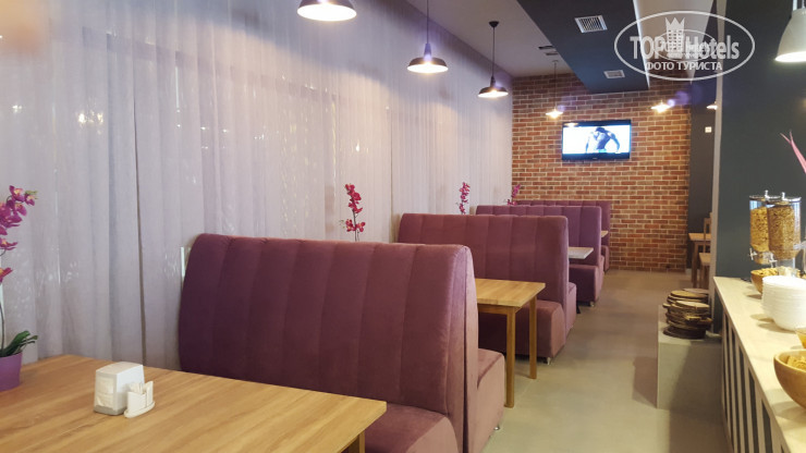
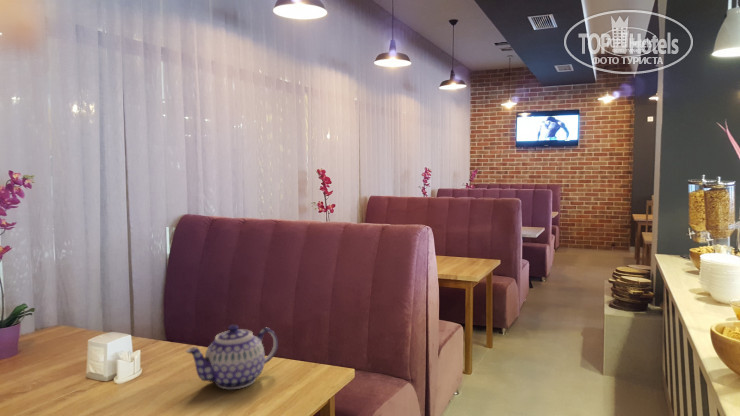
+ teapot [185,324,279,390]
